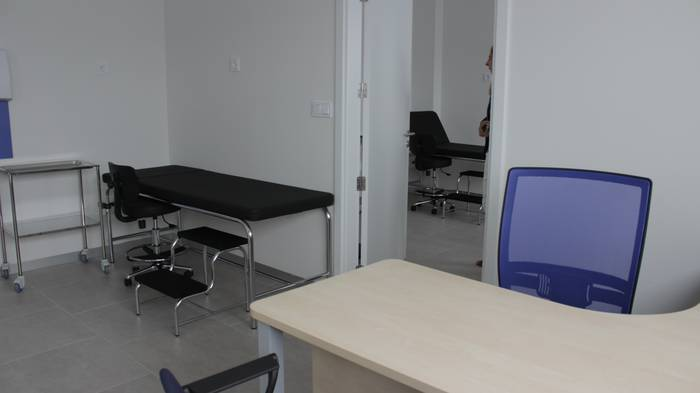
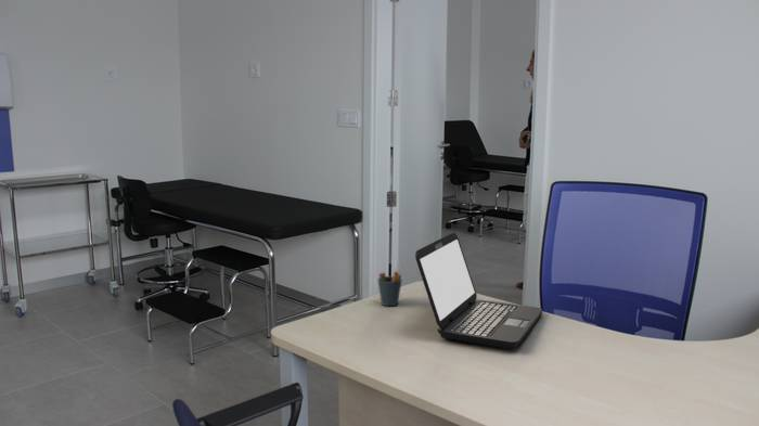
+ laptop [414,232,543,350]
+ pen holder [377,263,403,307]
